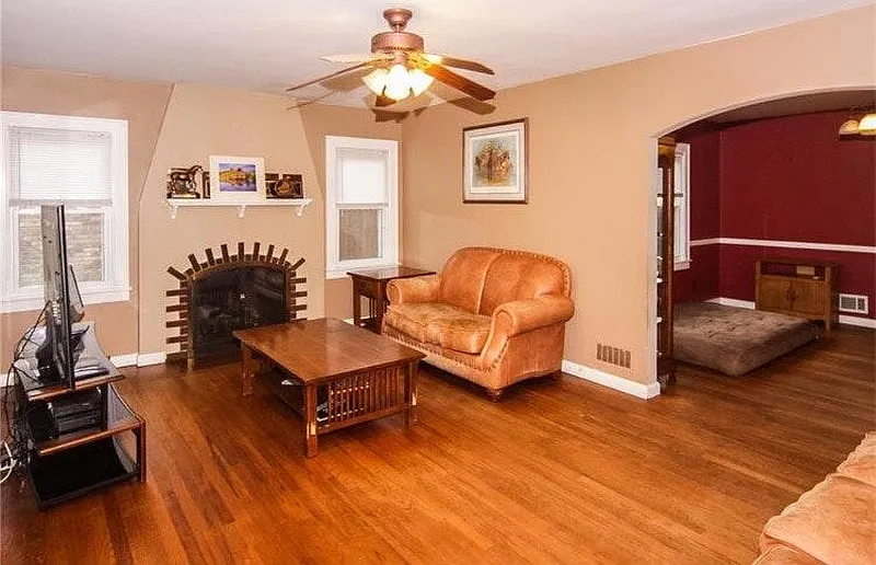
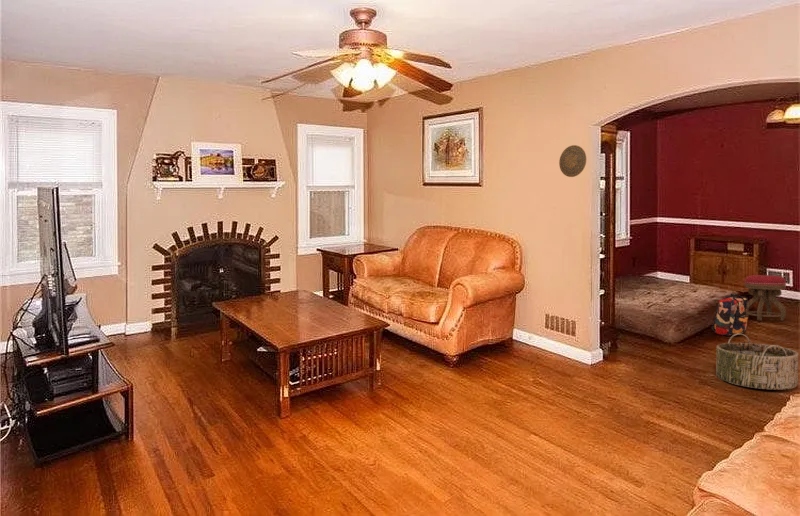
+ stool [743,274,787,322]
+ basket [715,333,799,391]
+ backpack [710,292,749,337]
+ decorative plate [558,144,587,178]
